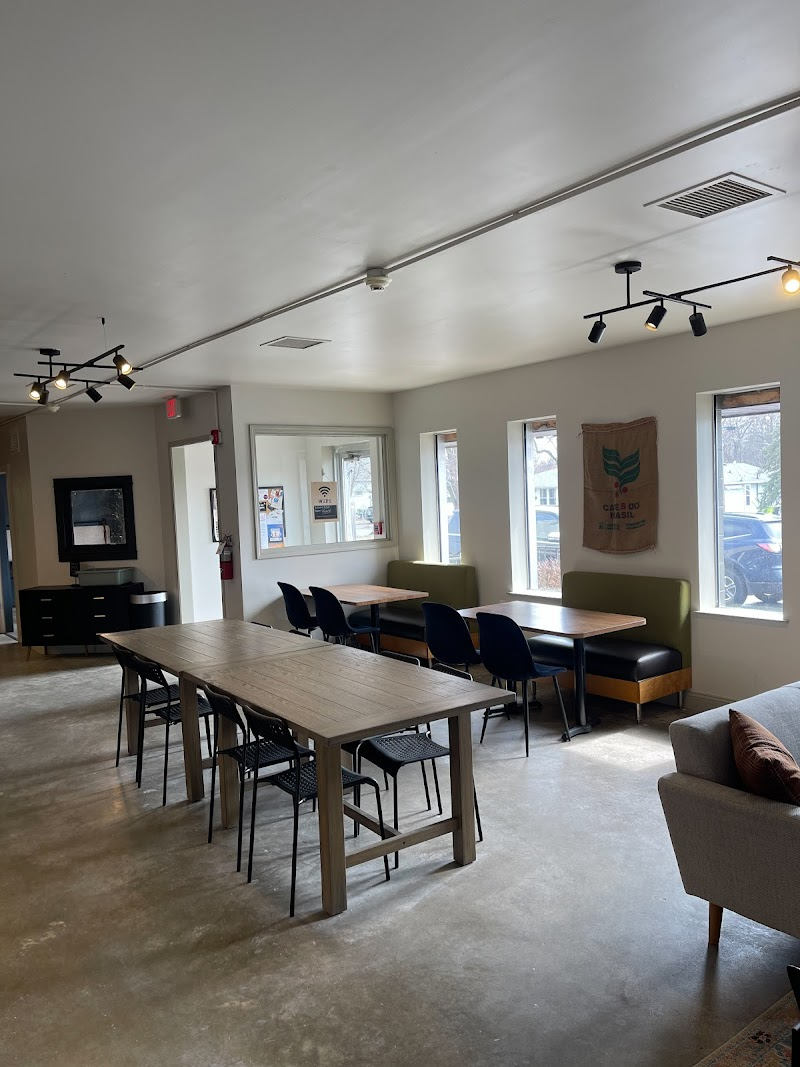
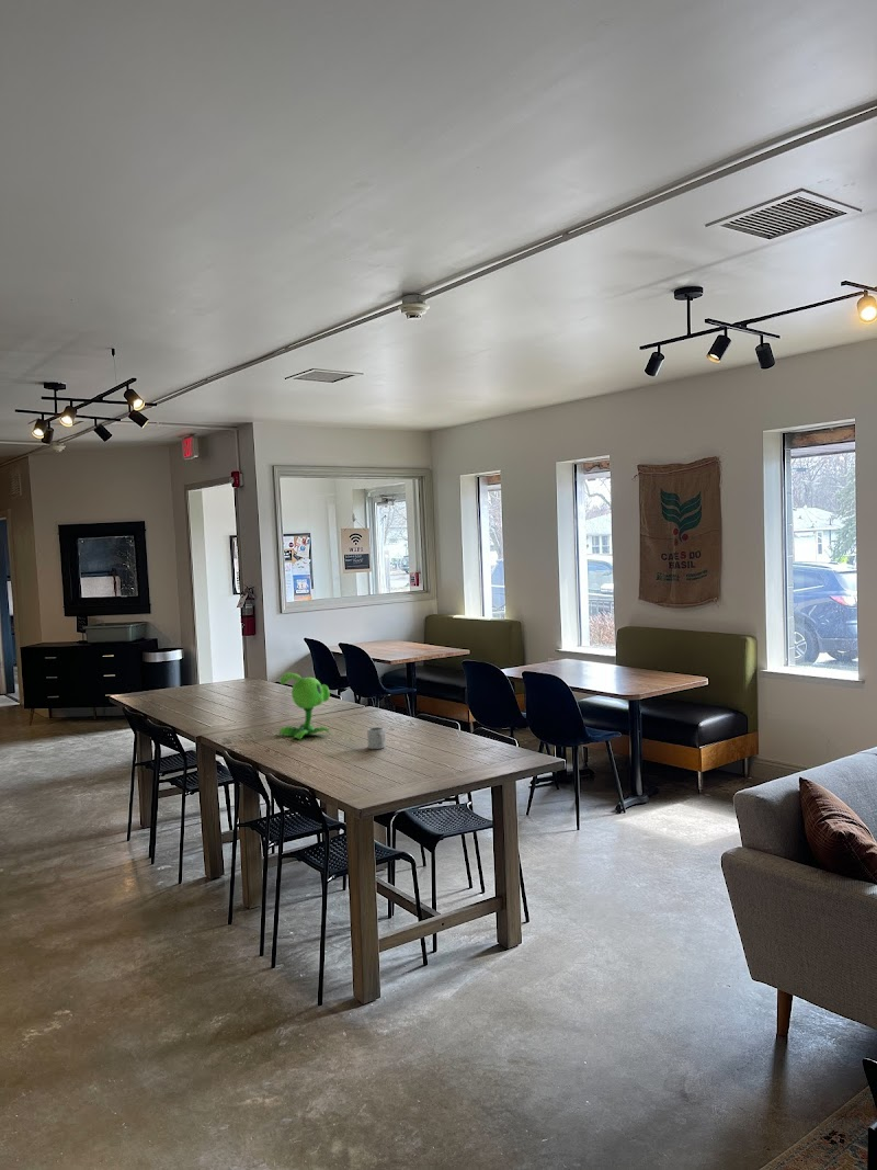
+ flower [277,672,331,740]
+ cup [366,726,386,750]
